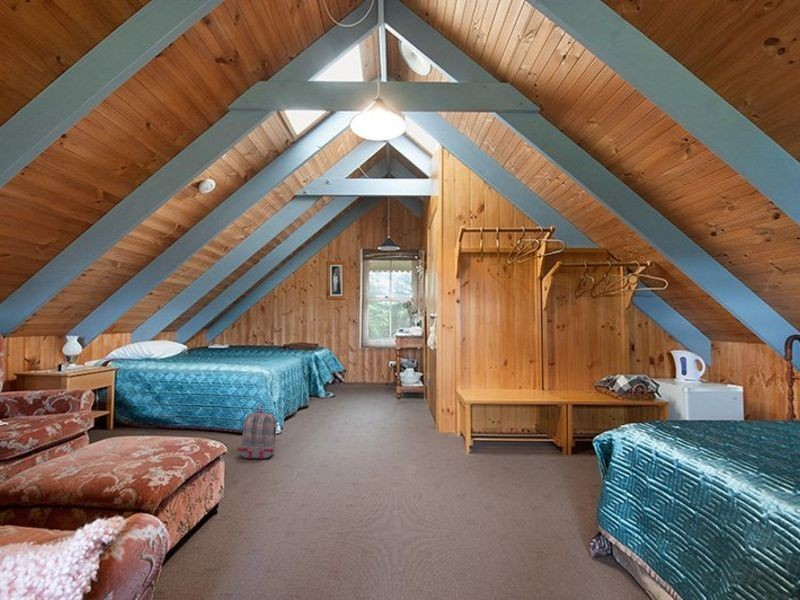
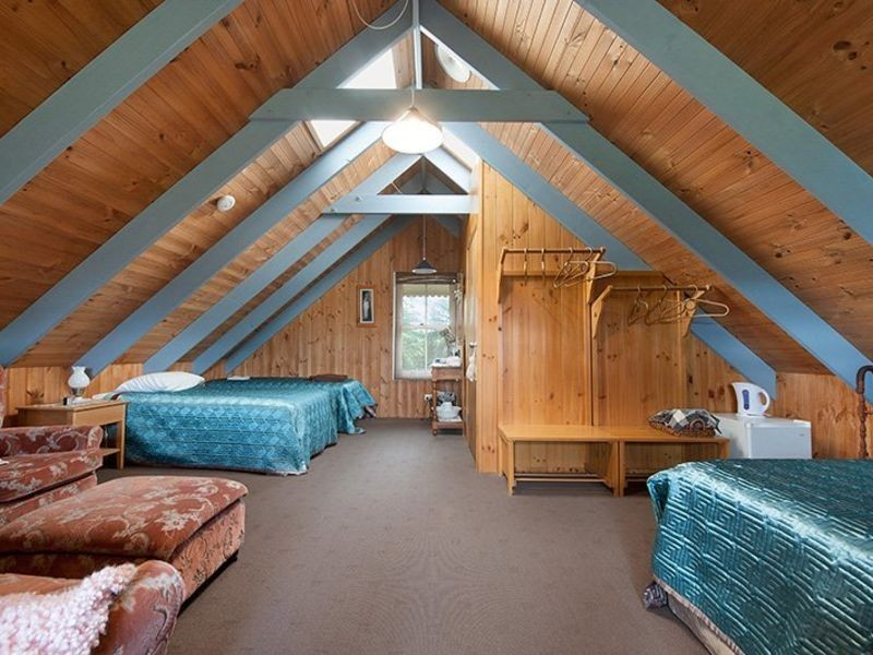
- backpack [236,403,277,460]
